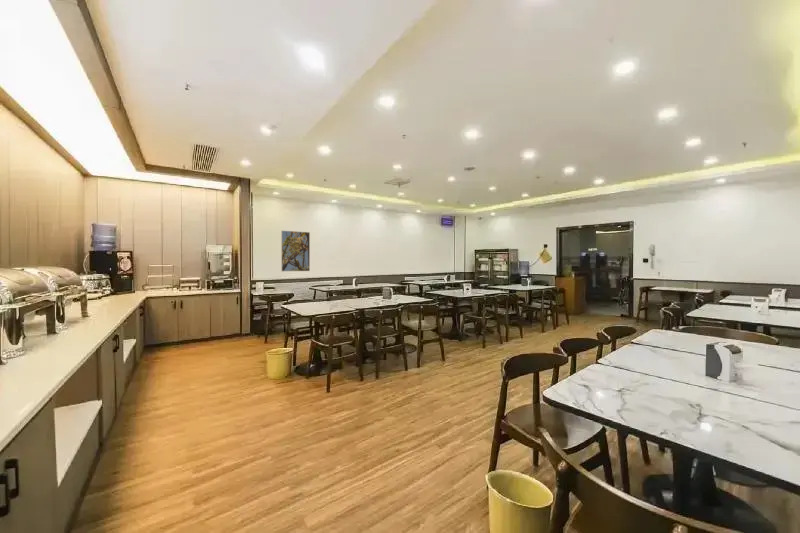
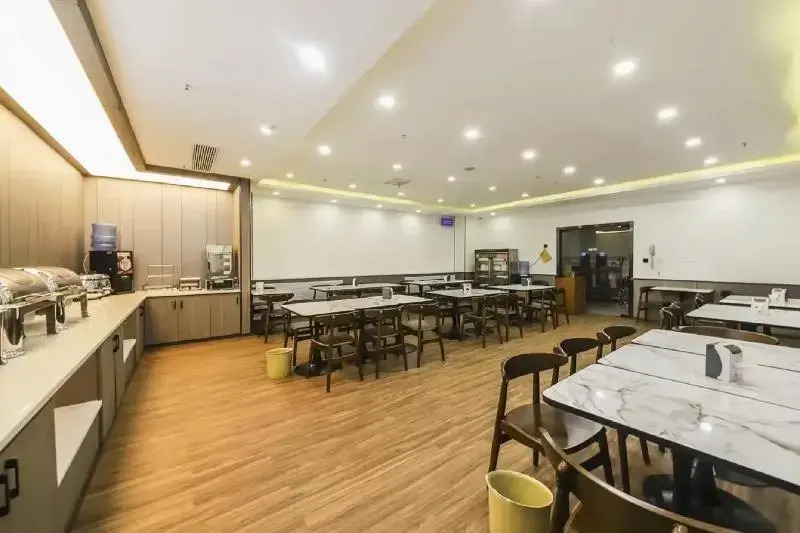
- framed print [280,230,311,272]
